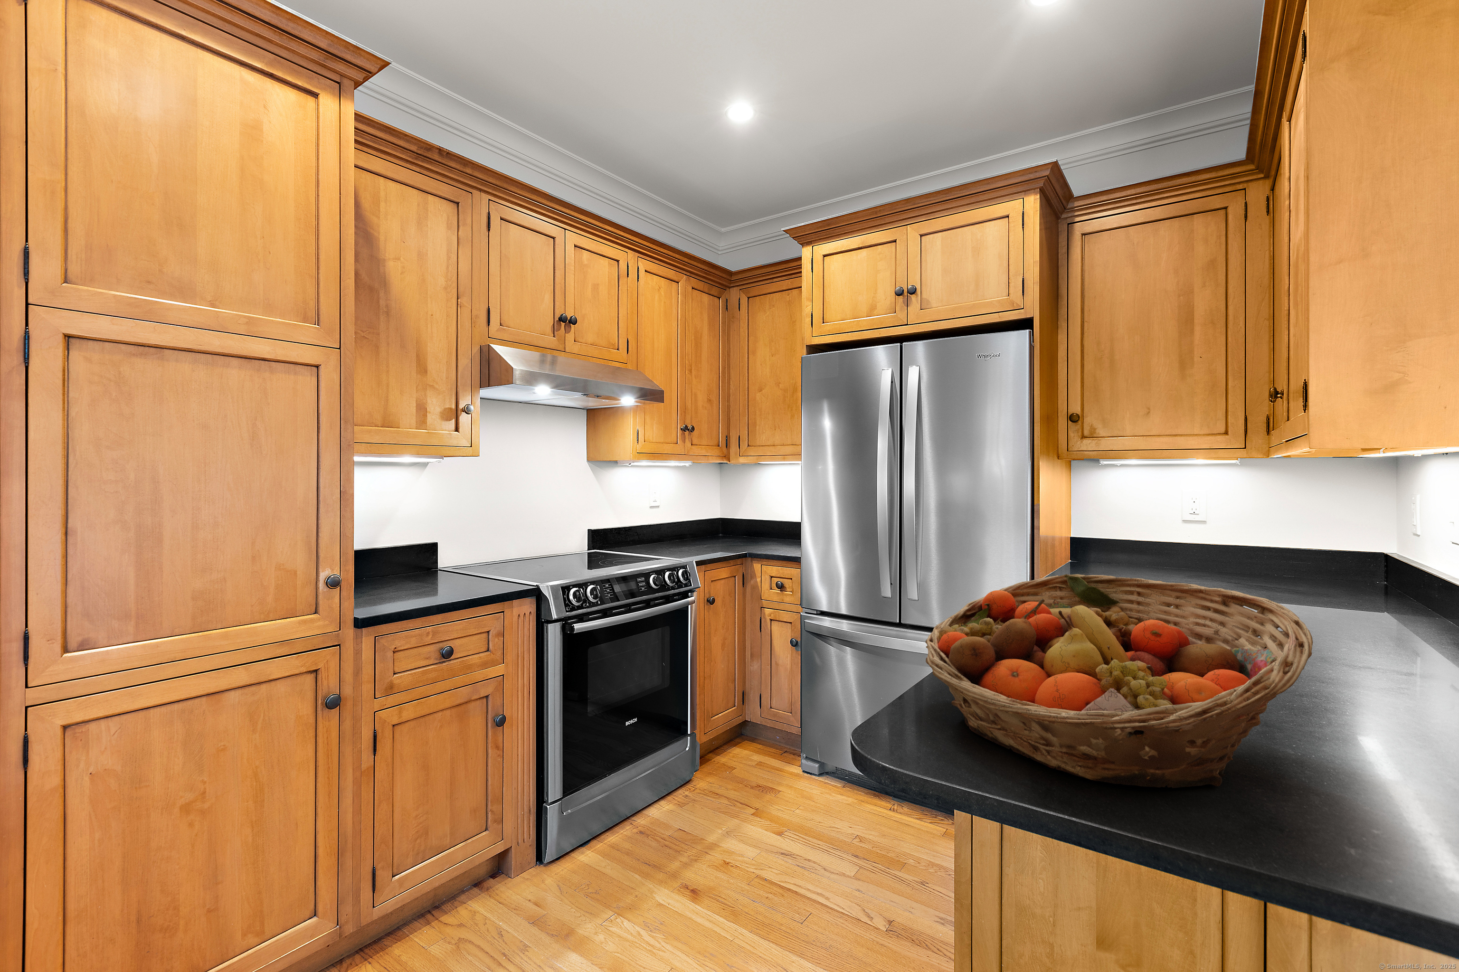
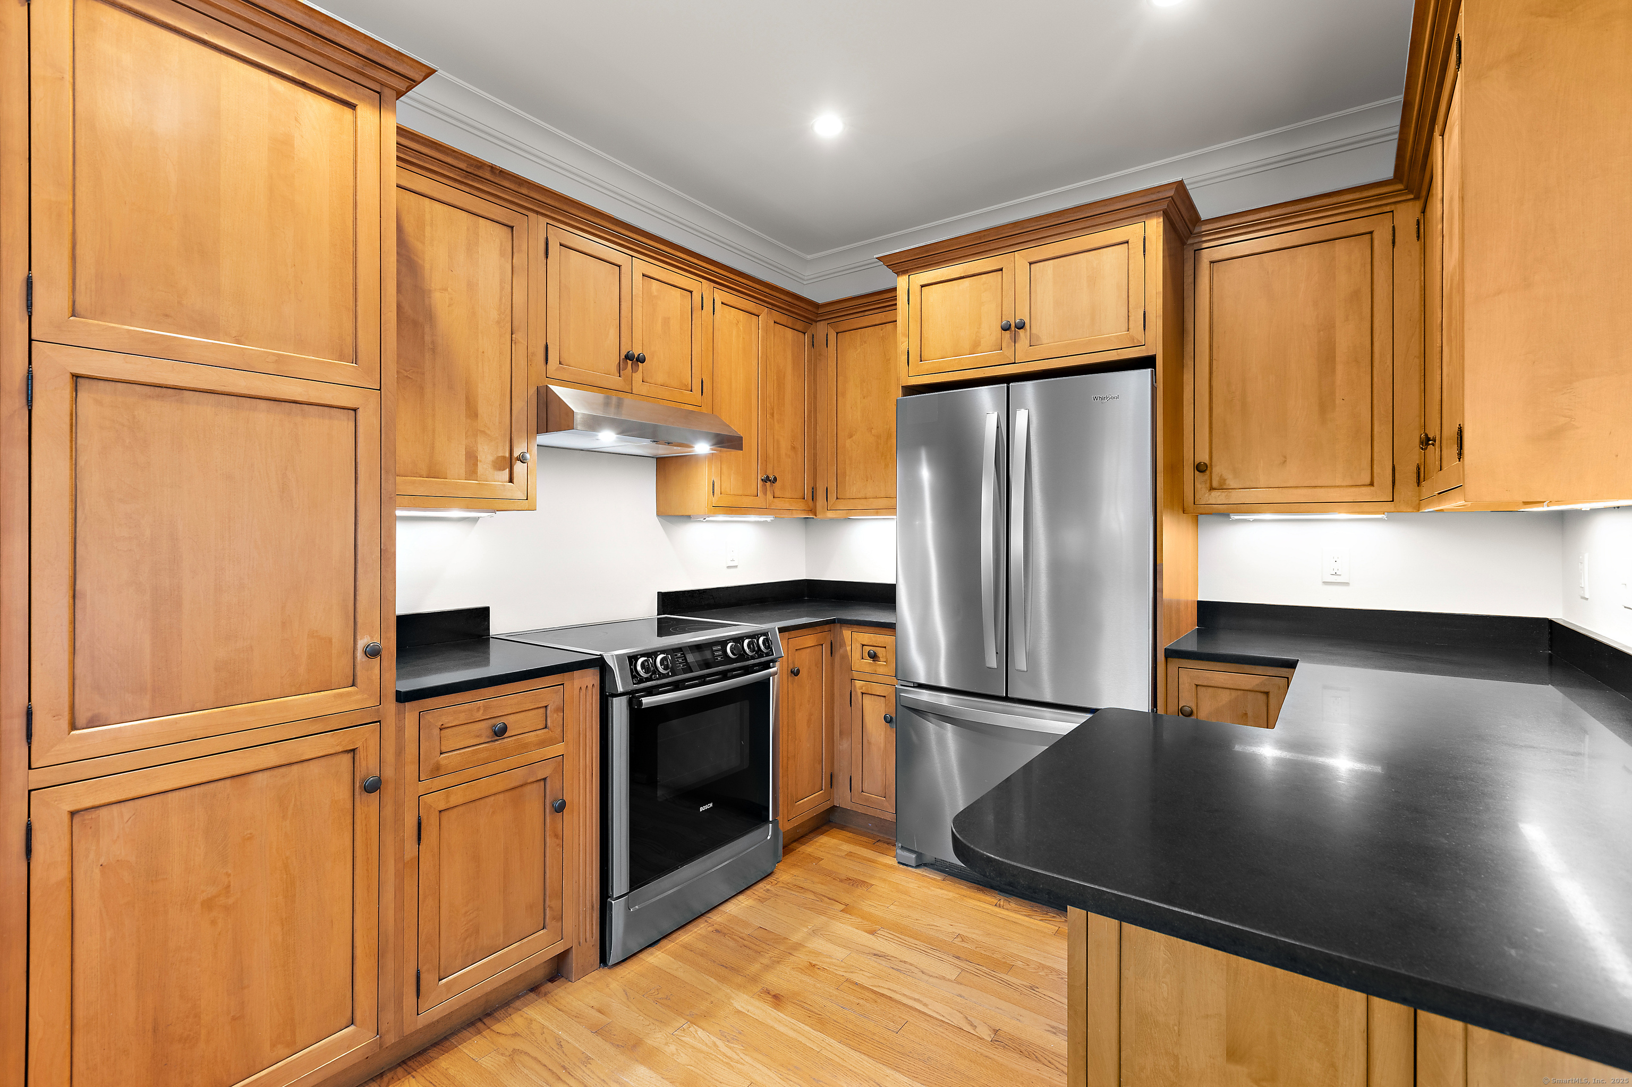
- fruit basket [925,574,1314,789]
